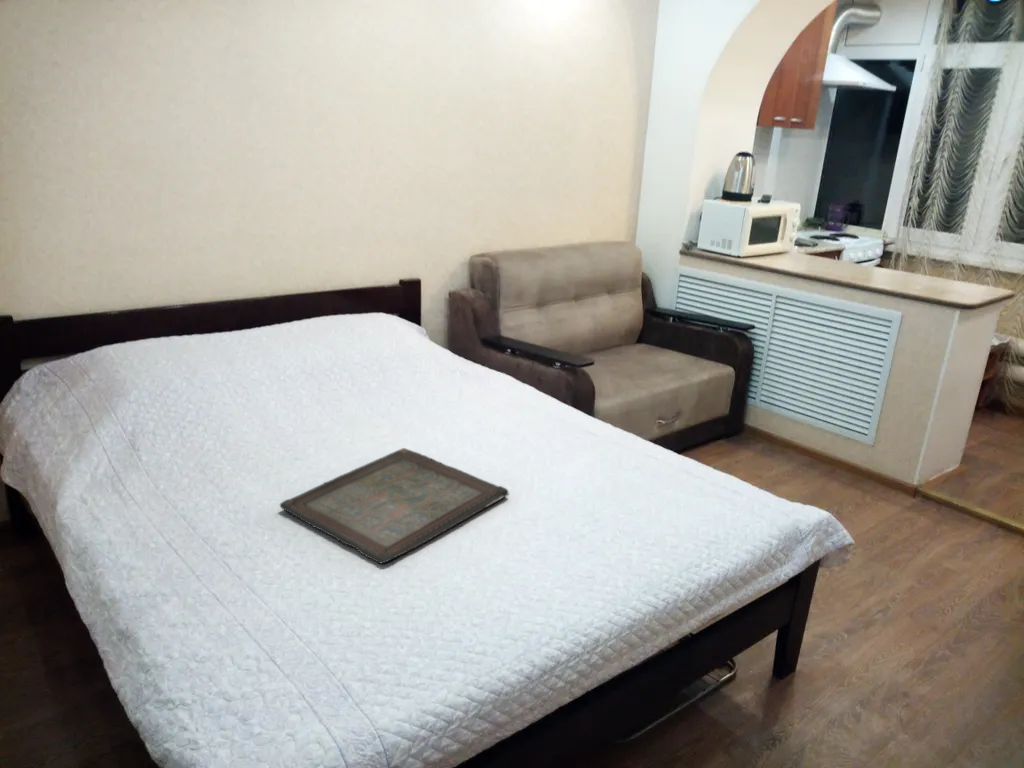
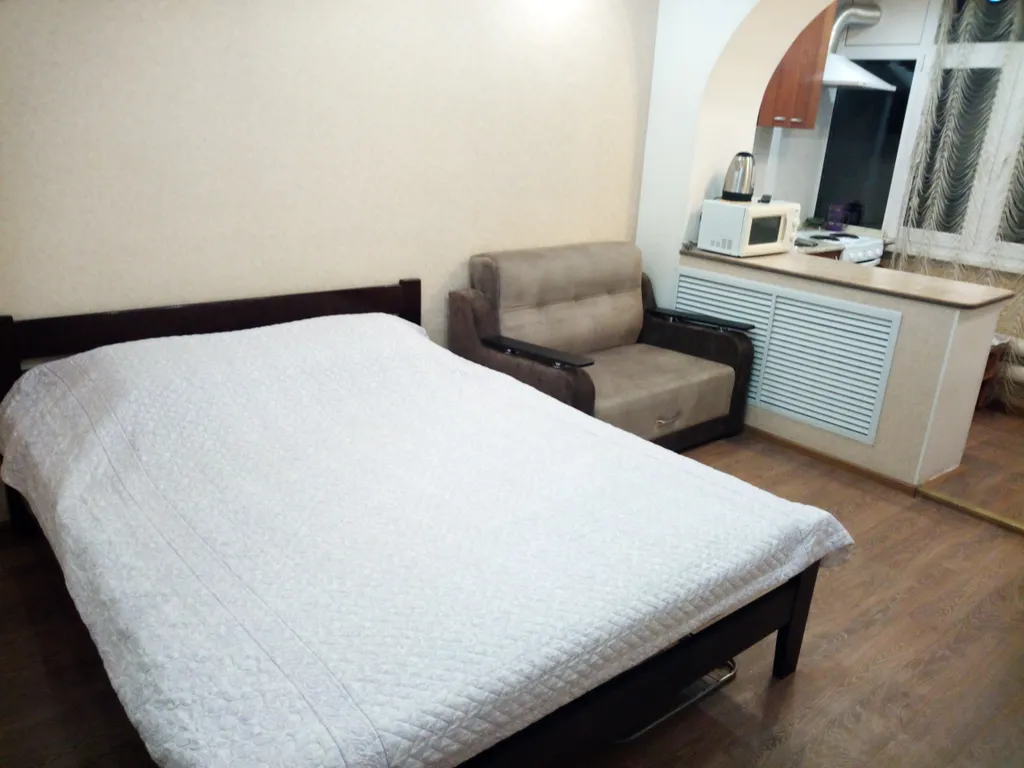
- serving tray [279,447,510,564]
